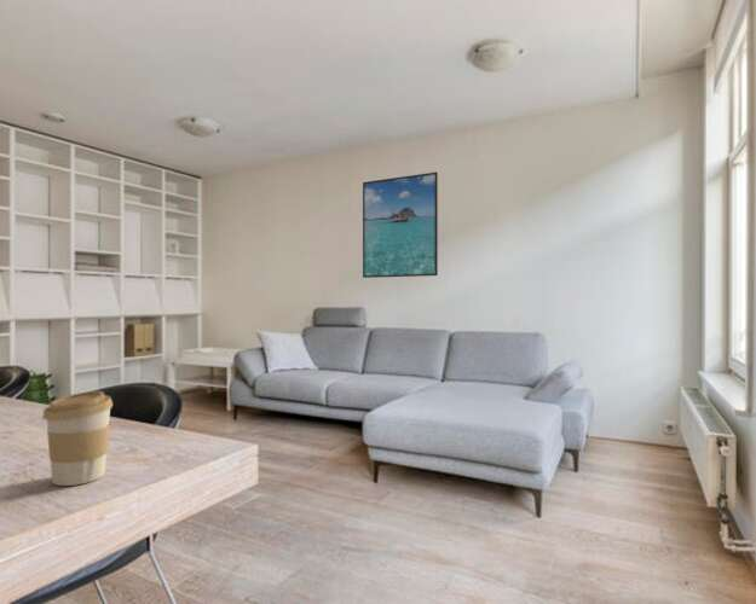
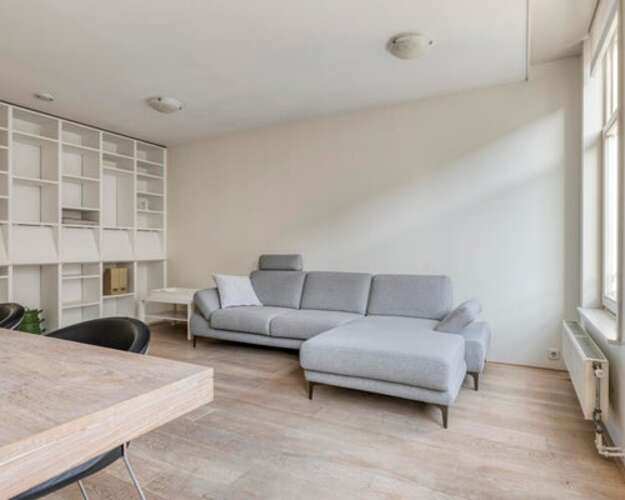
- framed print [362,172,439,279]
- coffee cup [41,390,114,487]
